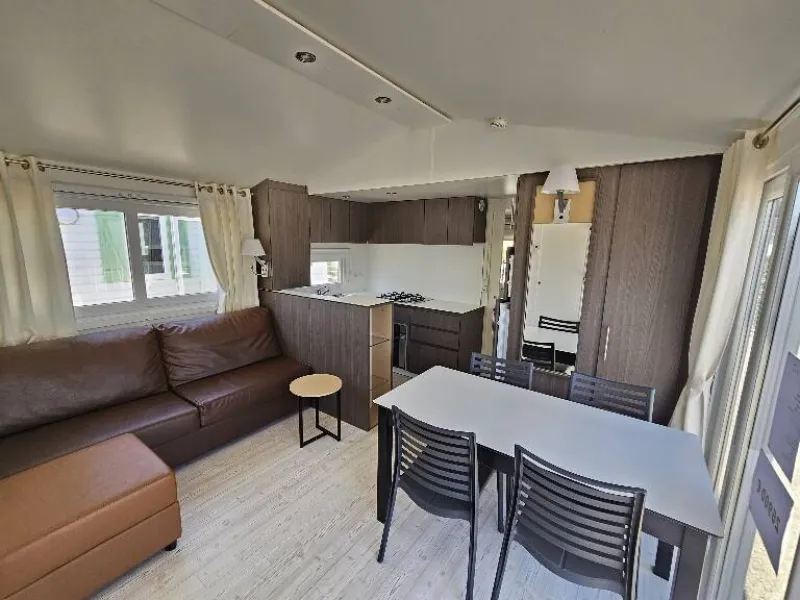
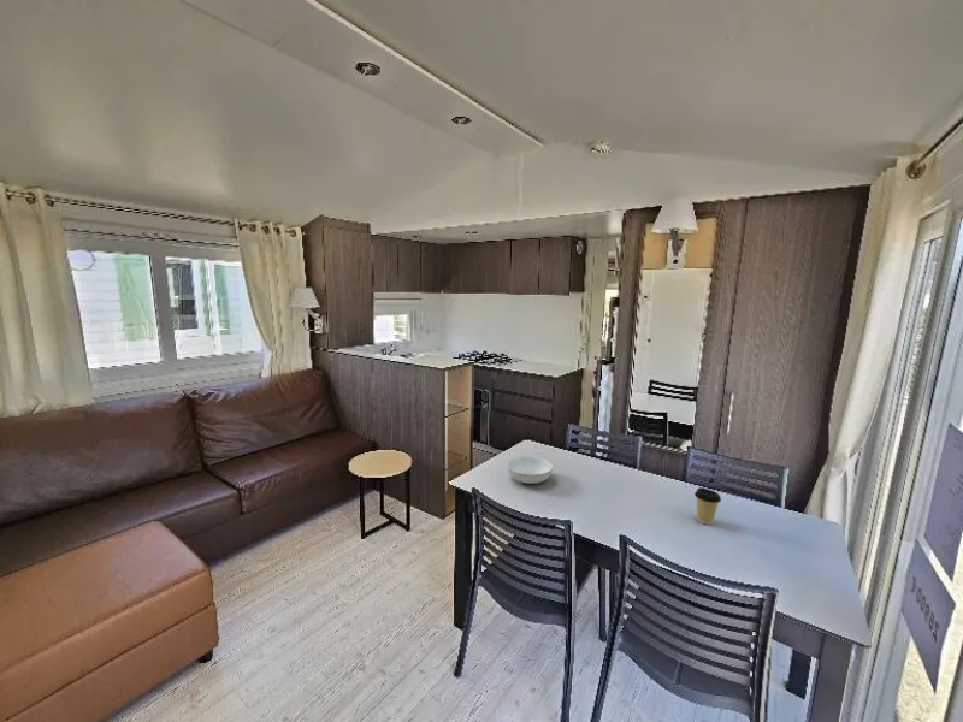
+ serving bowl [506,455,554,485]
+ coffee cup [693,486,722,526]
